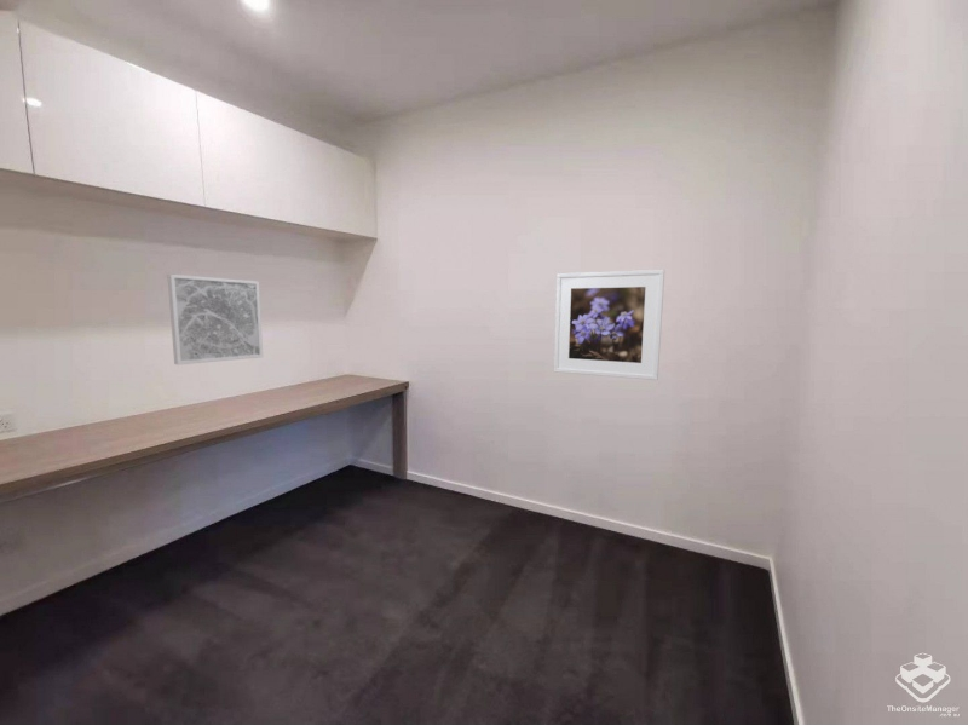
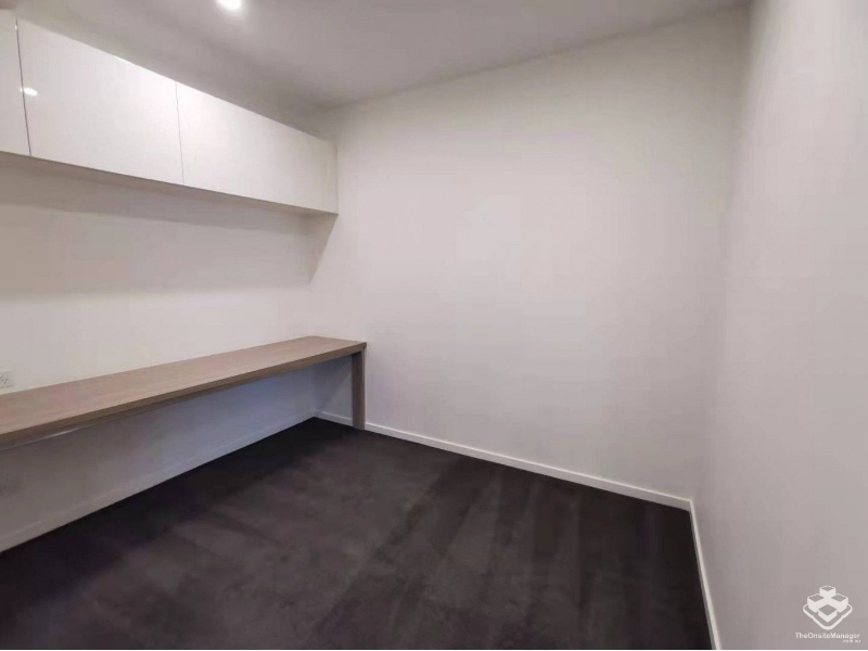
- wall art [166,273,264,365]
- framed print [553,269,666,381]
